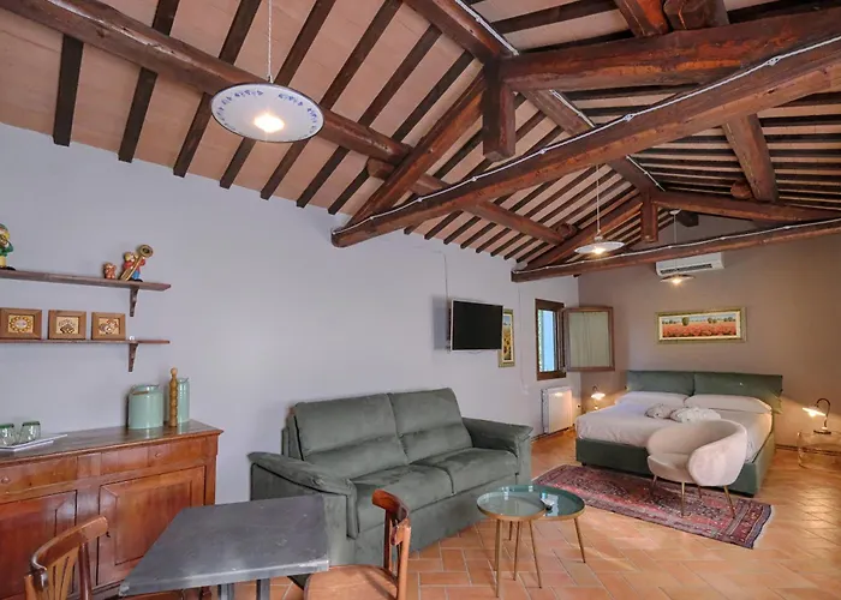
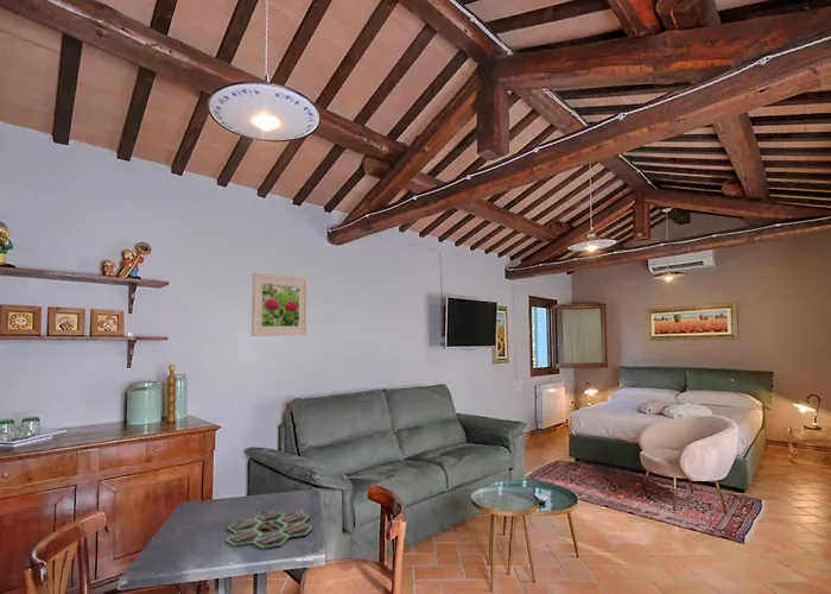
+ board game [224,510,313,550]
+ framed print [250,272,309,337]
